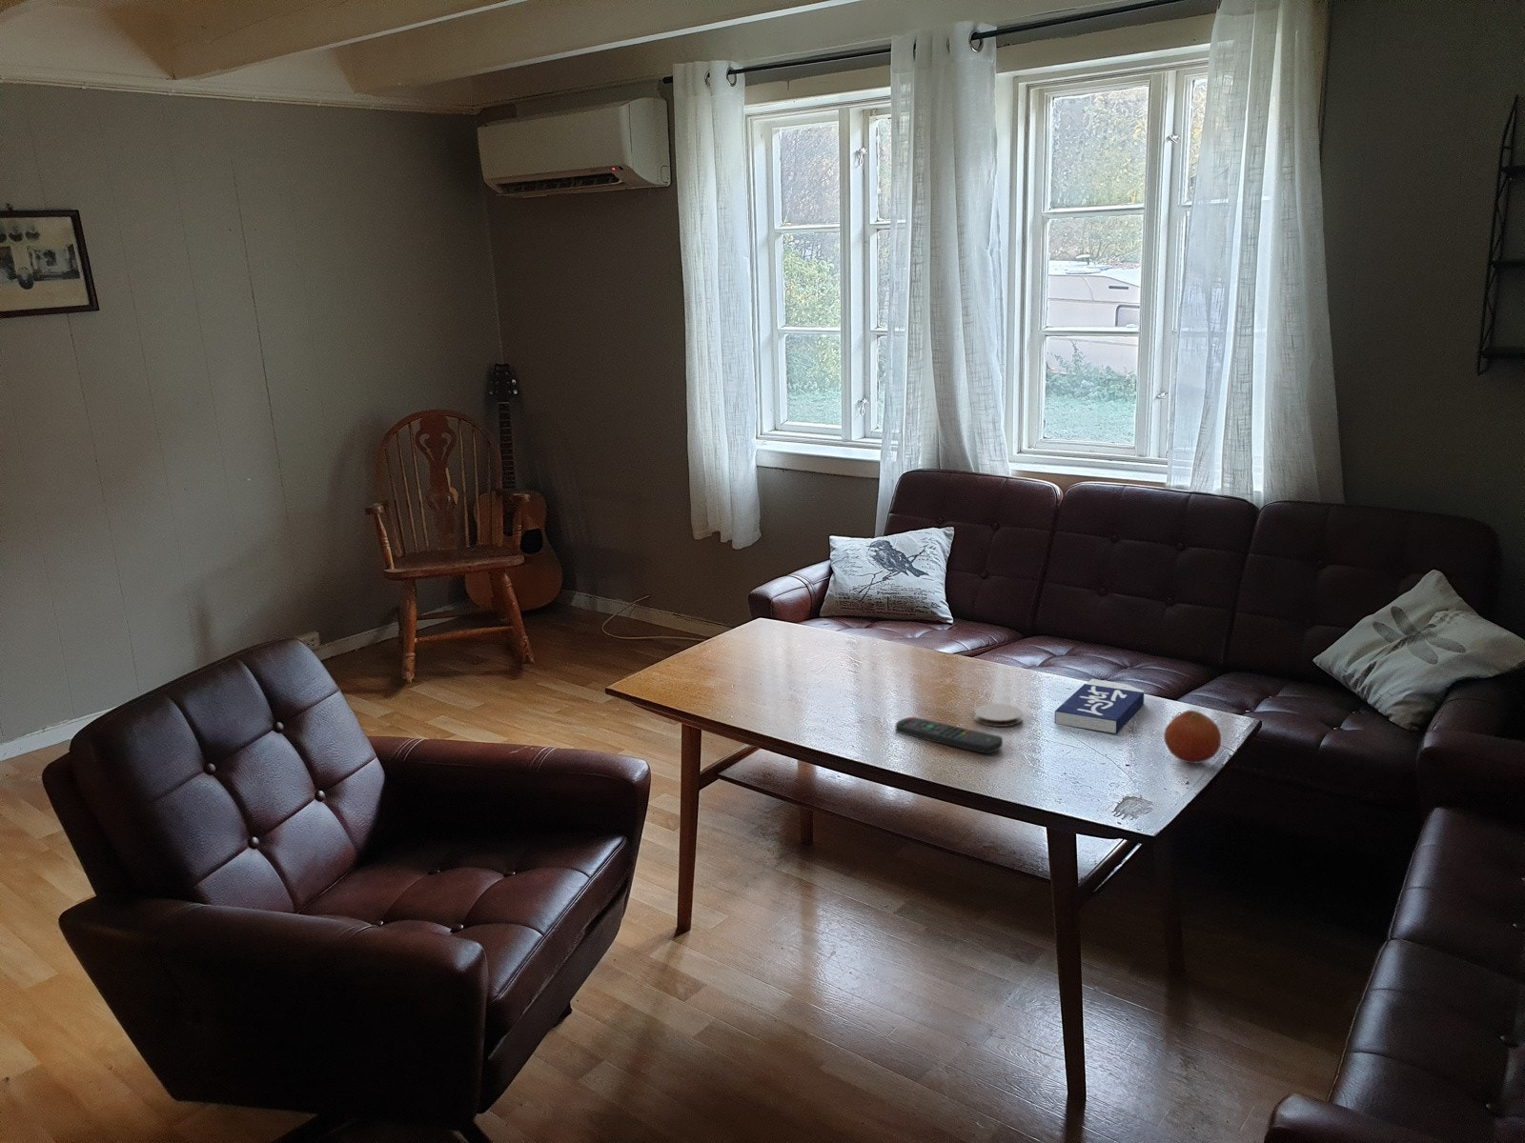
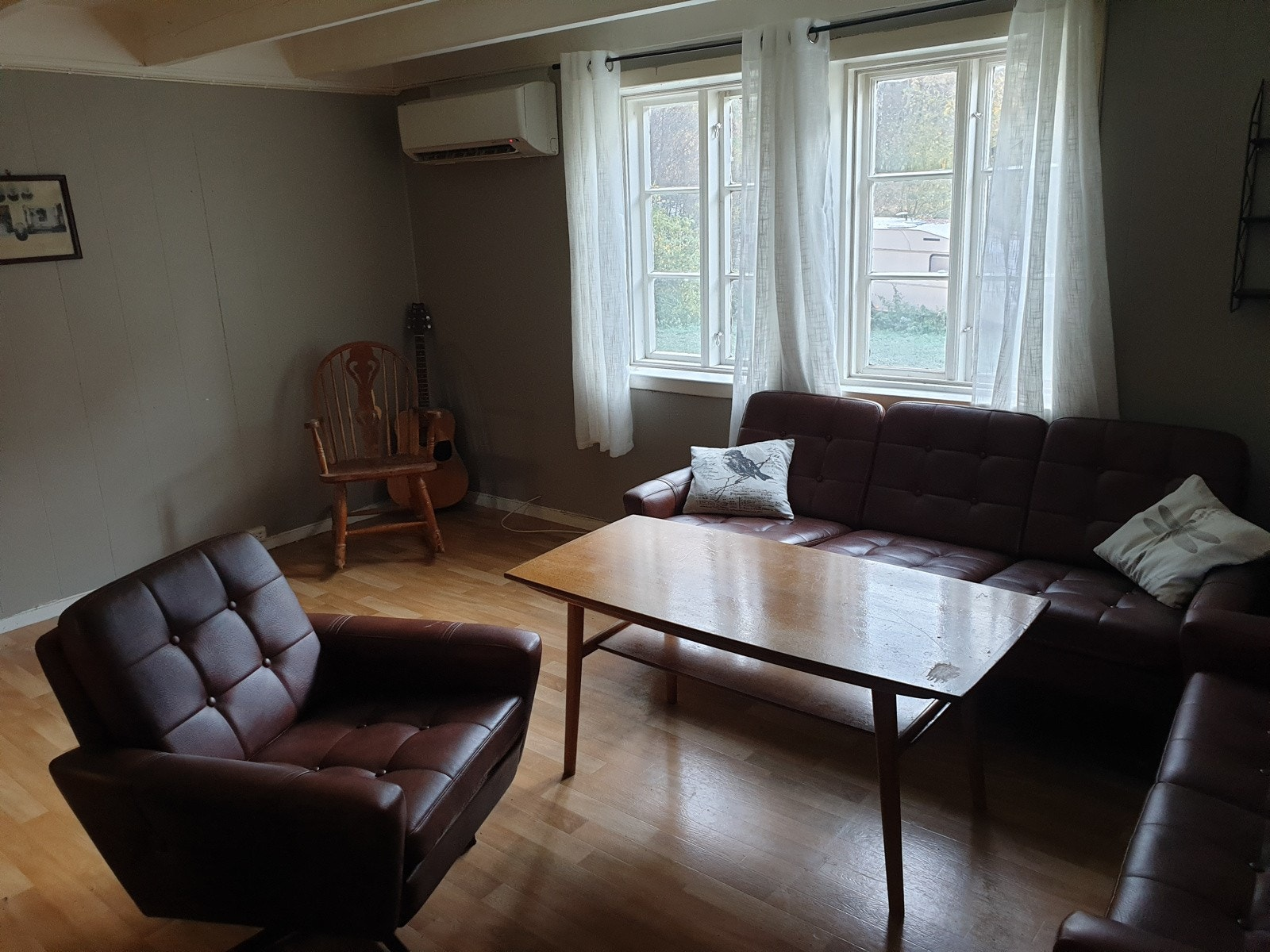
- coaster [973,702,1023,728]
- book [1054,678,1144,735]
- fruit [1162,710,1222,764]
- remote control [895,717,1004,754]
